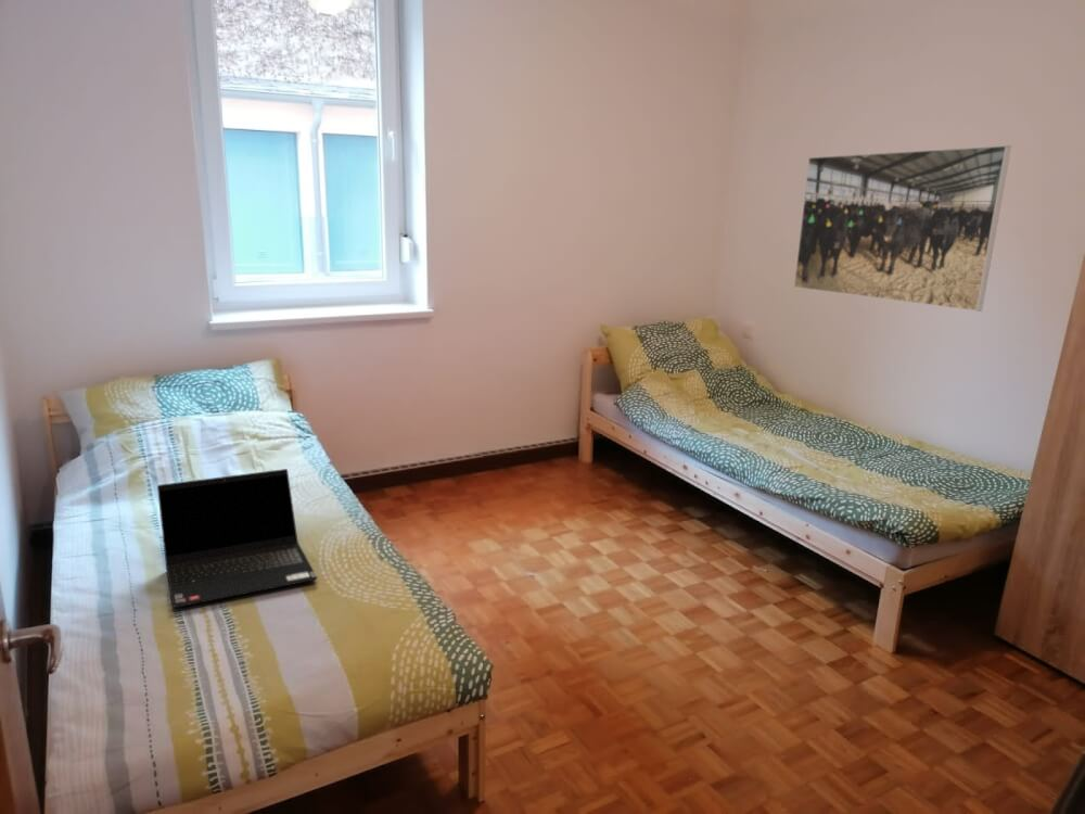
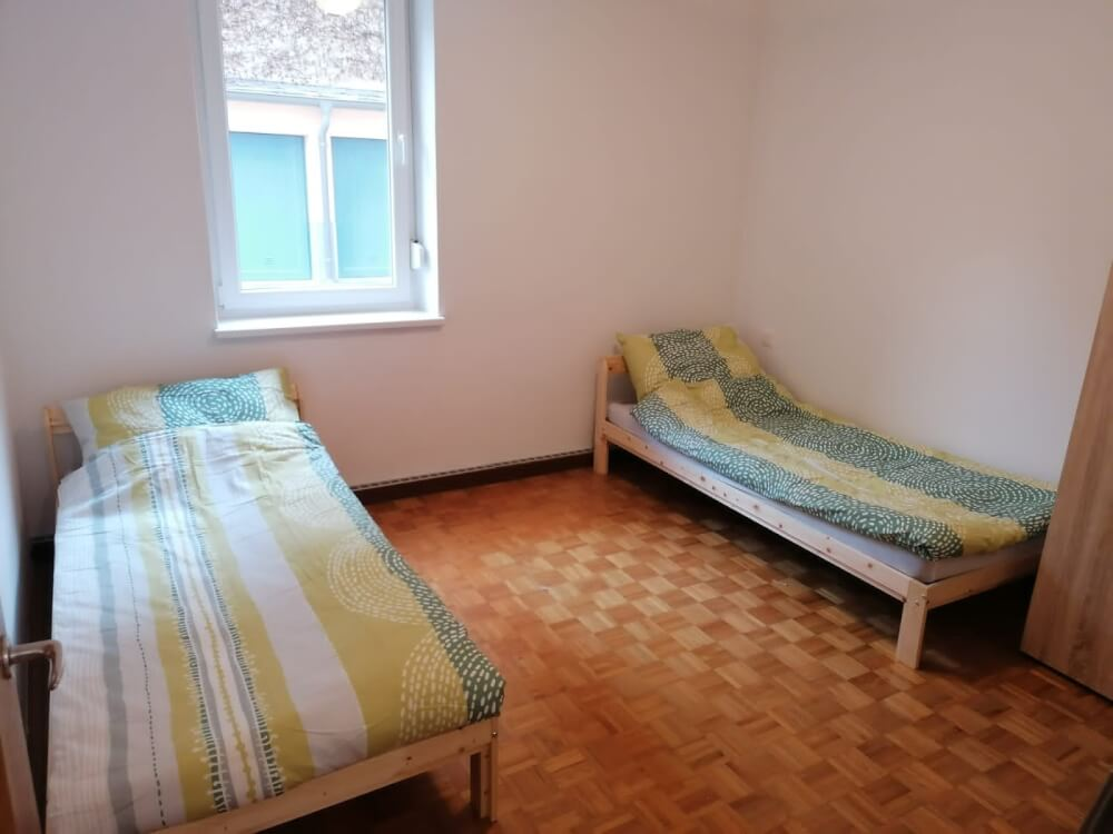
- laptop computer [156,468,318,609]
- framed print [793,144,1012,313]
